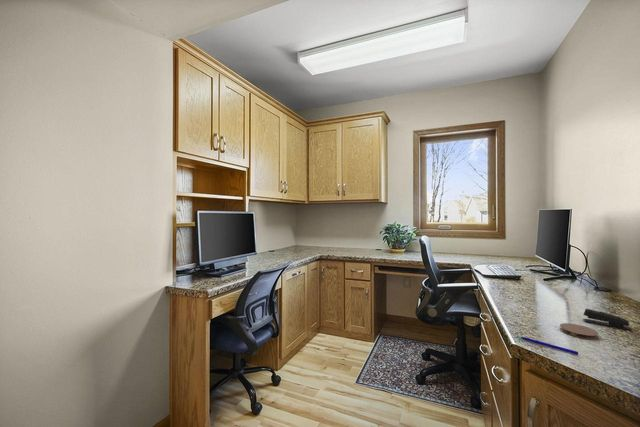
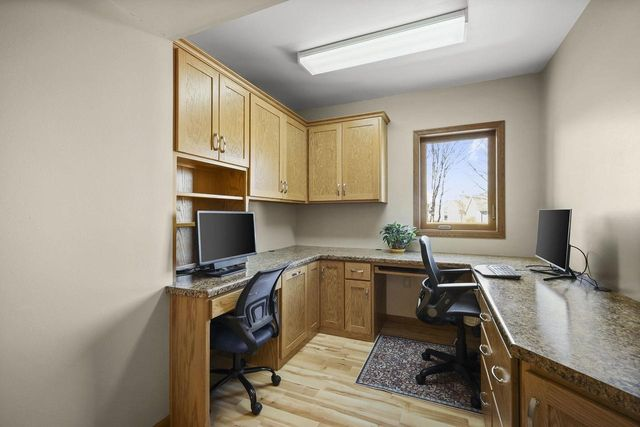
- coaster [559,322,600,341]
- pen [516,335,579,356]
- stapler [582,308,633,331]
